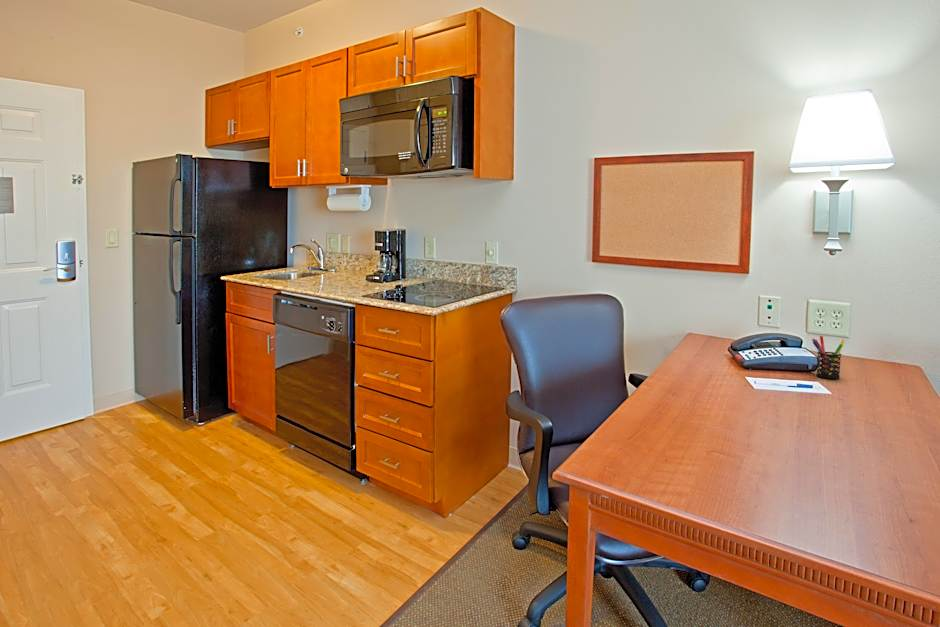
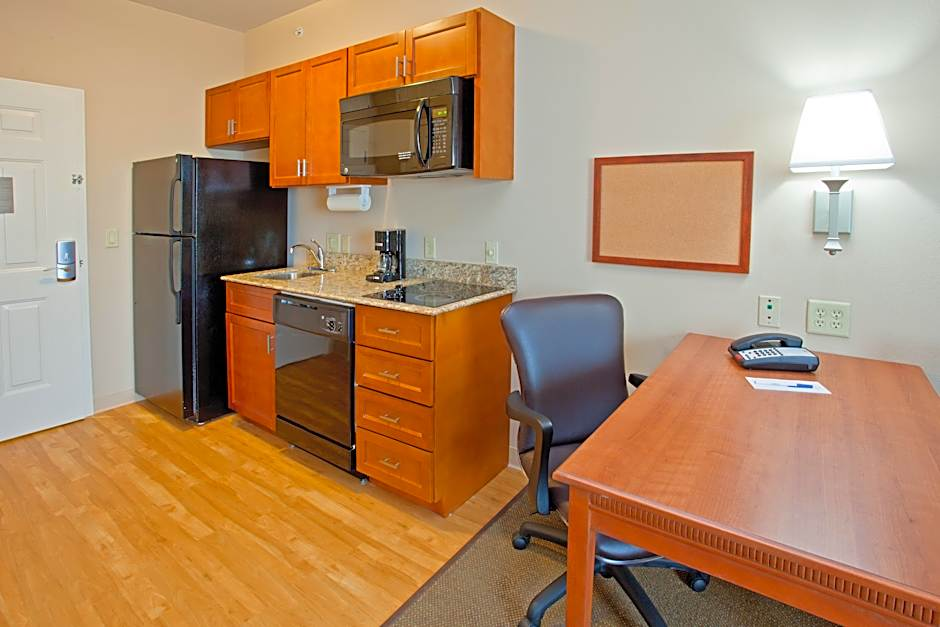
- pen holder [811,335,846,380]
